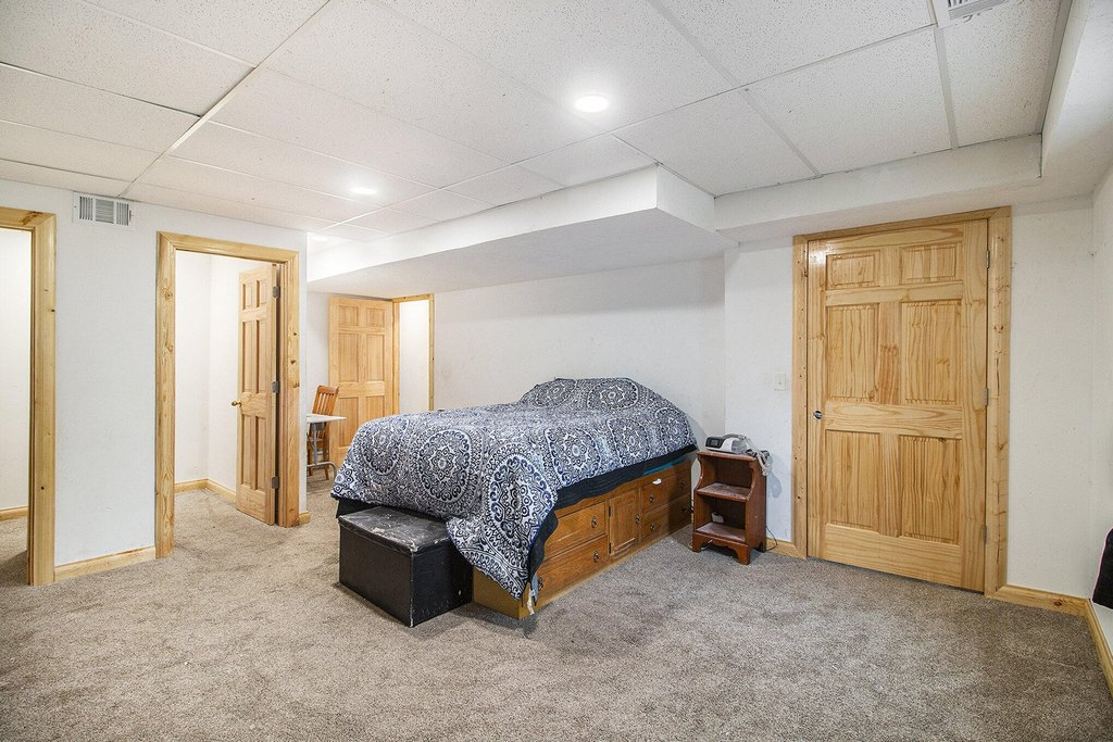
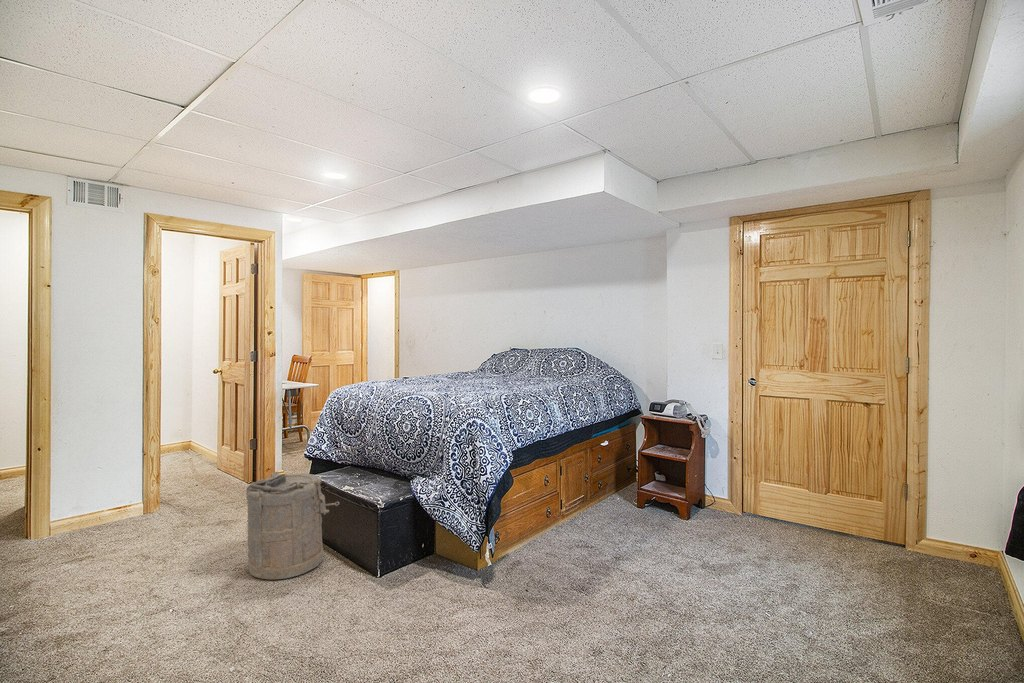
+ laundry hamper [245,471,340,581]
